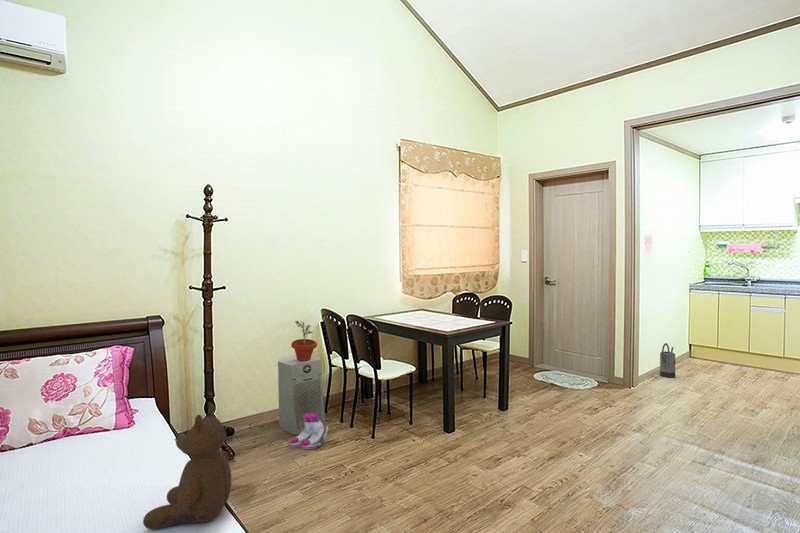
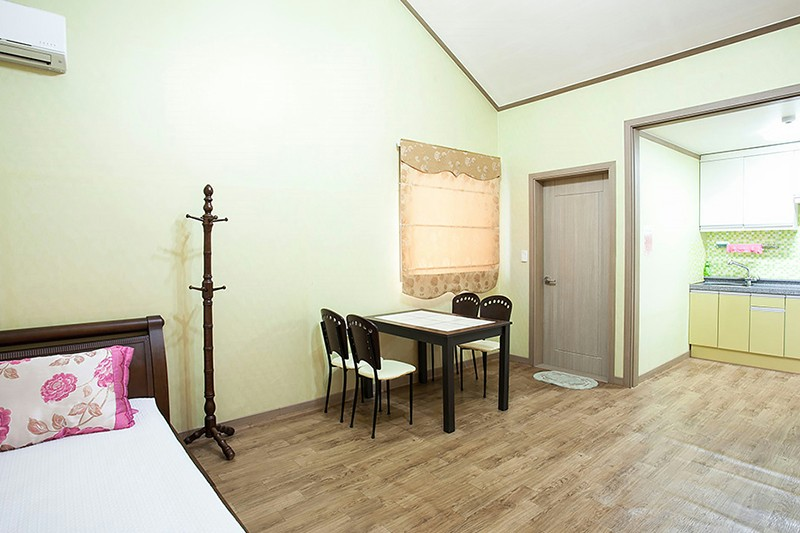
- potted plant [290,320,318,361]
- watering can [659,342,677,379]
- boots [289,413,329,450]
- fan [277,354,326,436]
- teddy bear [142,403,232,530]
